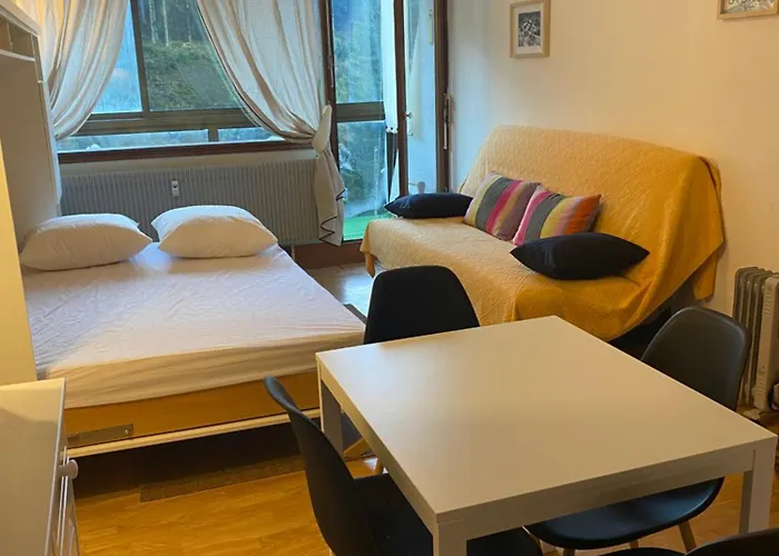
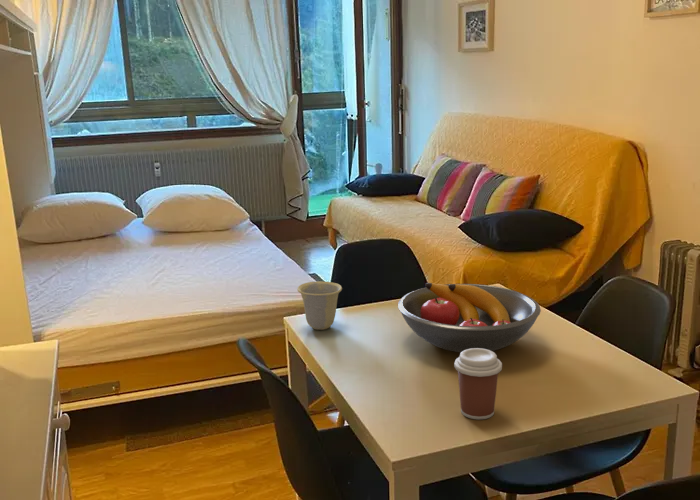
+ fruit bowl [397,282,542,353]
+ cup [296,280,343,331]
+ coffee cup [453,348,503,421]
